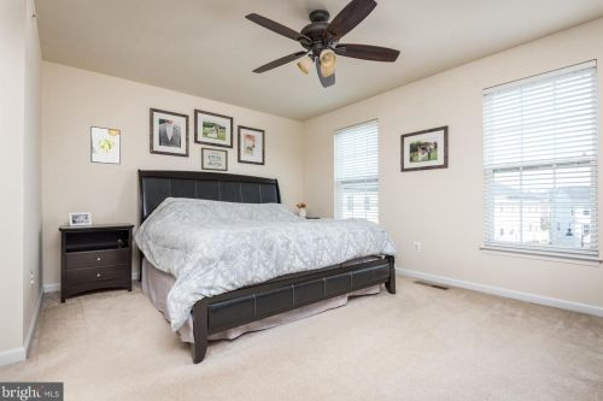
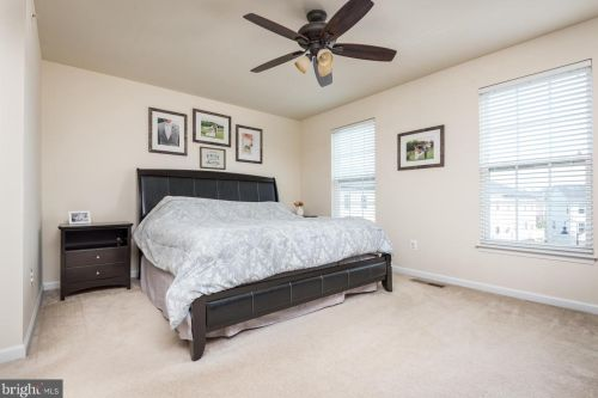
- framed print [89,125,122,165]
